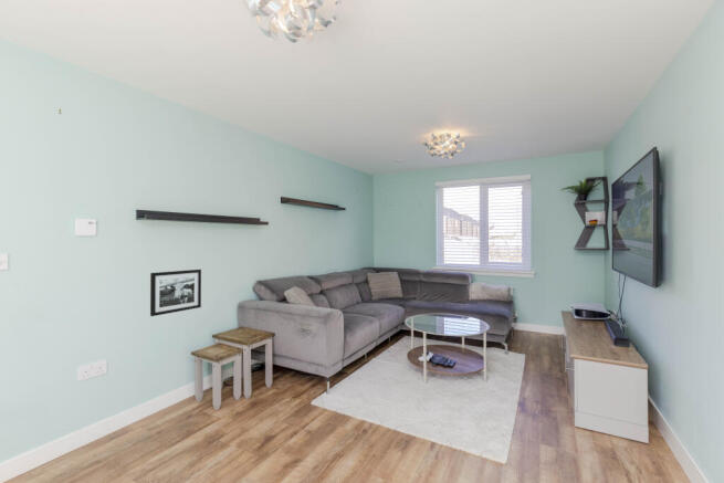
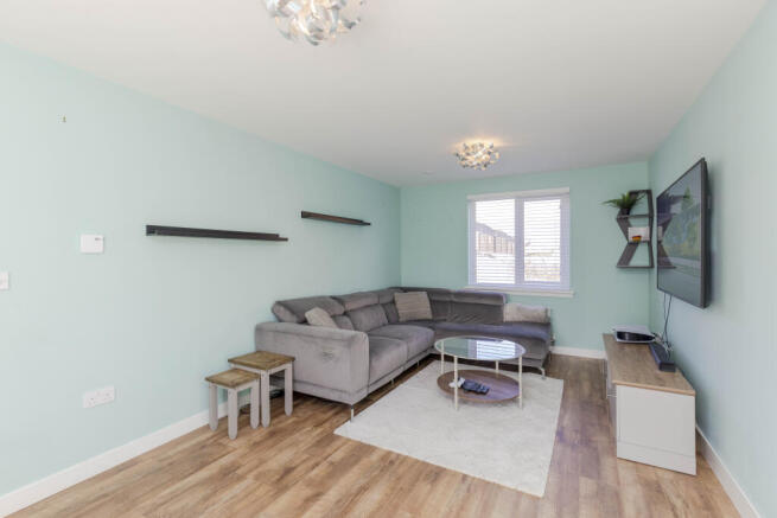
- picture frame [149,269,202,317]
